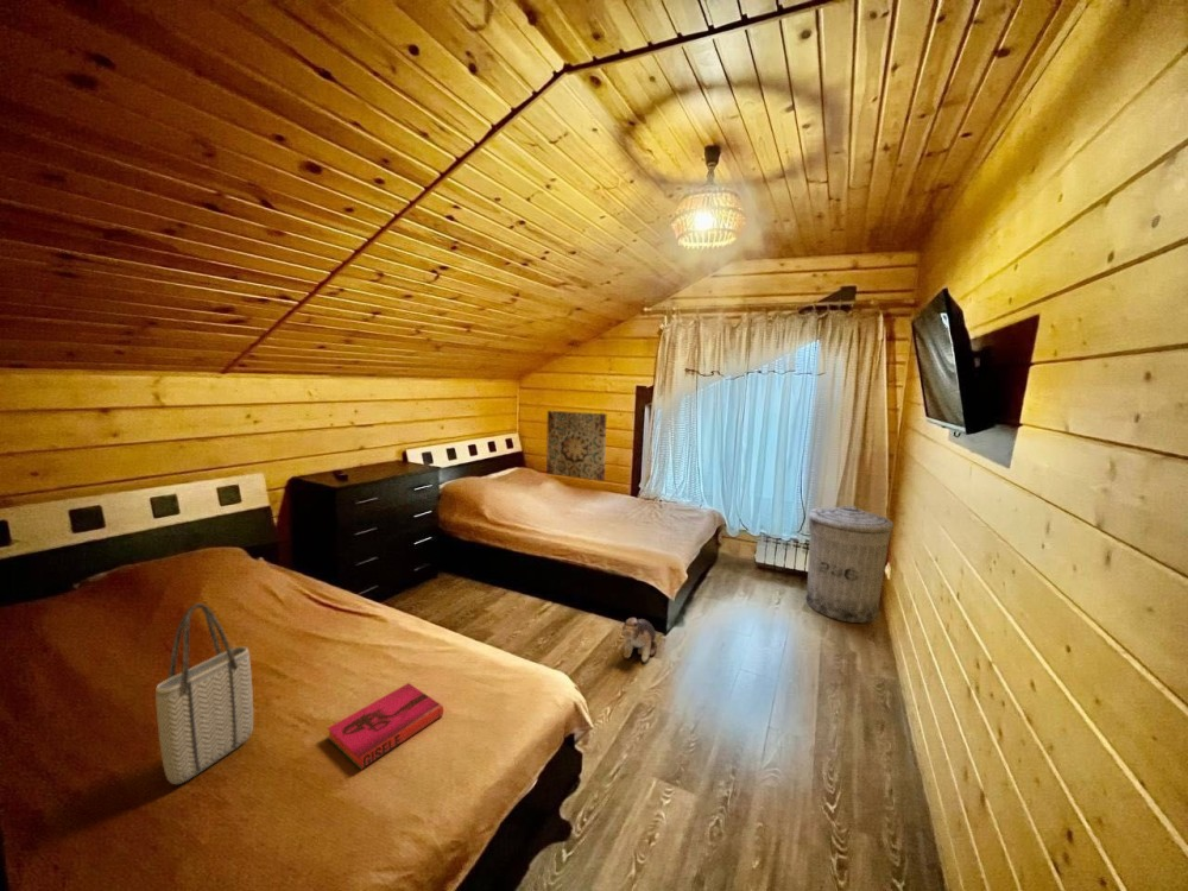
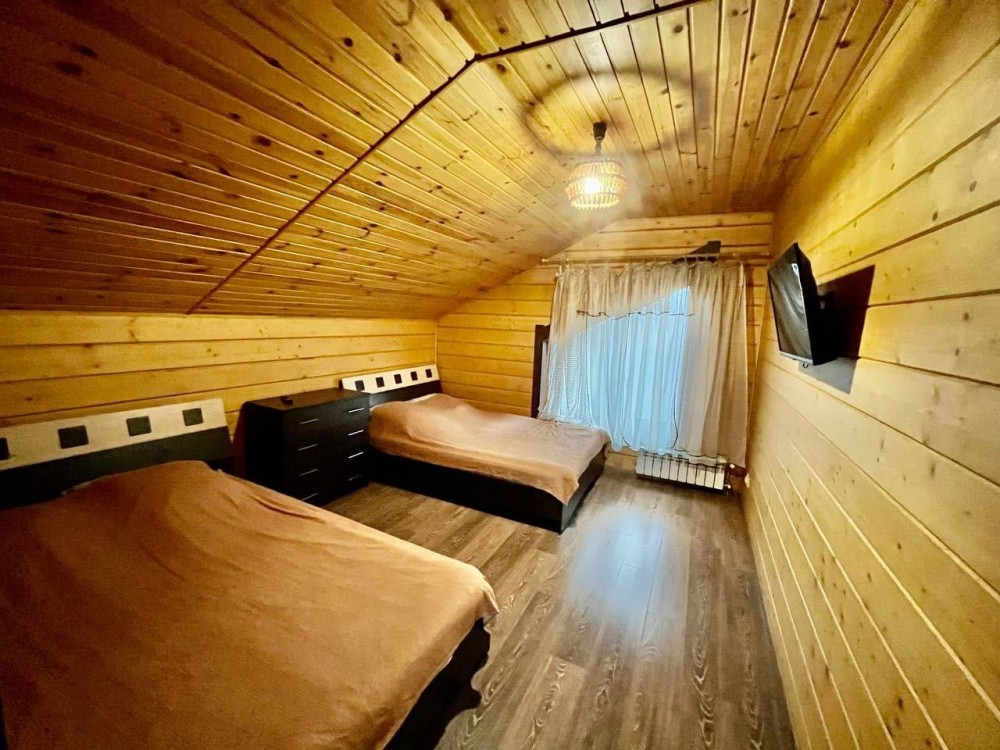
- hardback book [327,682,444,771]
- trash can [805,504,895,624]
- wall art [545,410,607,482]
- plush toy [618,617,658,663]
- tote bag [154,602,254,785]
